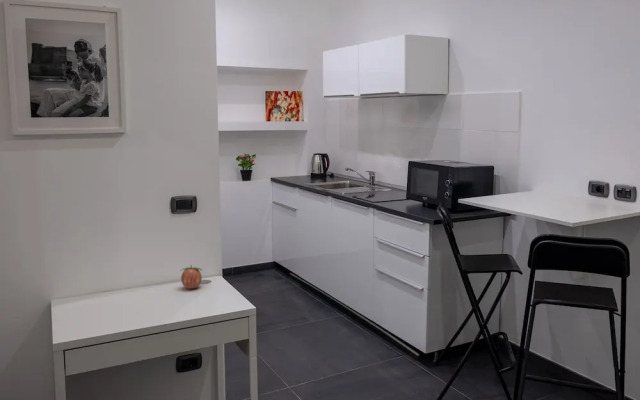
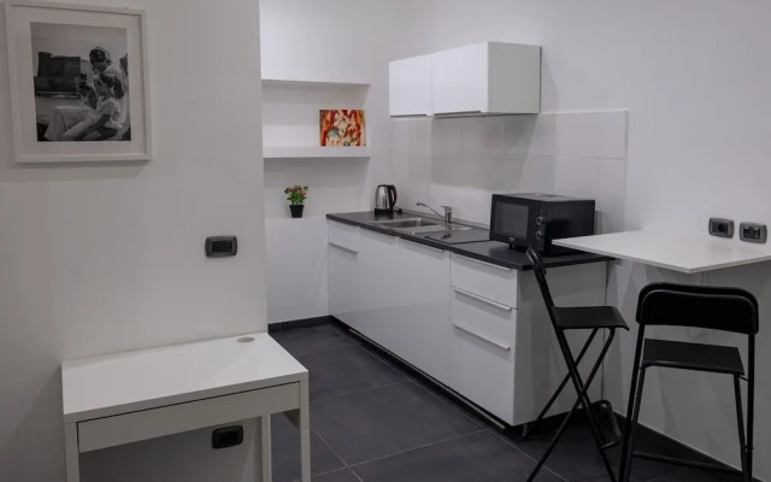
- fruit [179,264,204,290]
